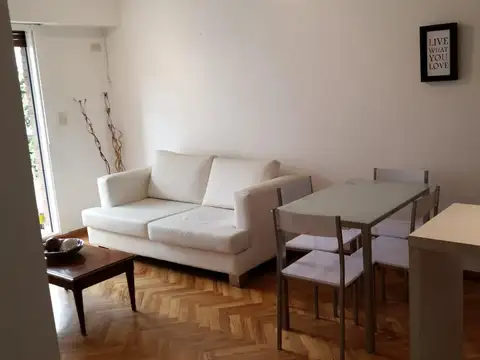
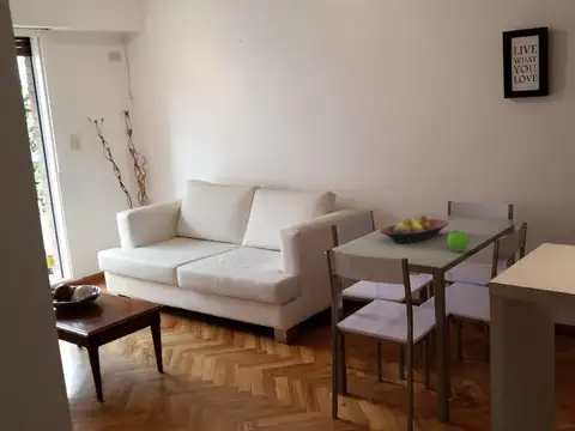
+ fruit bowl [379,214,450,244]
+ fruit [446,229,470,253]
